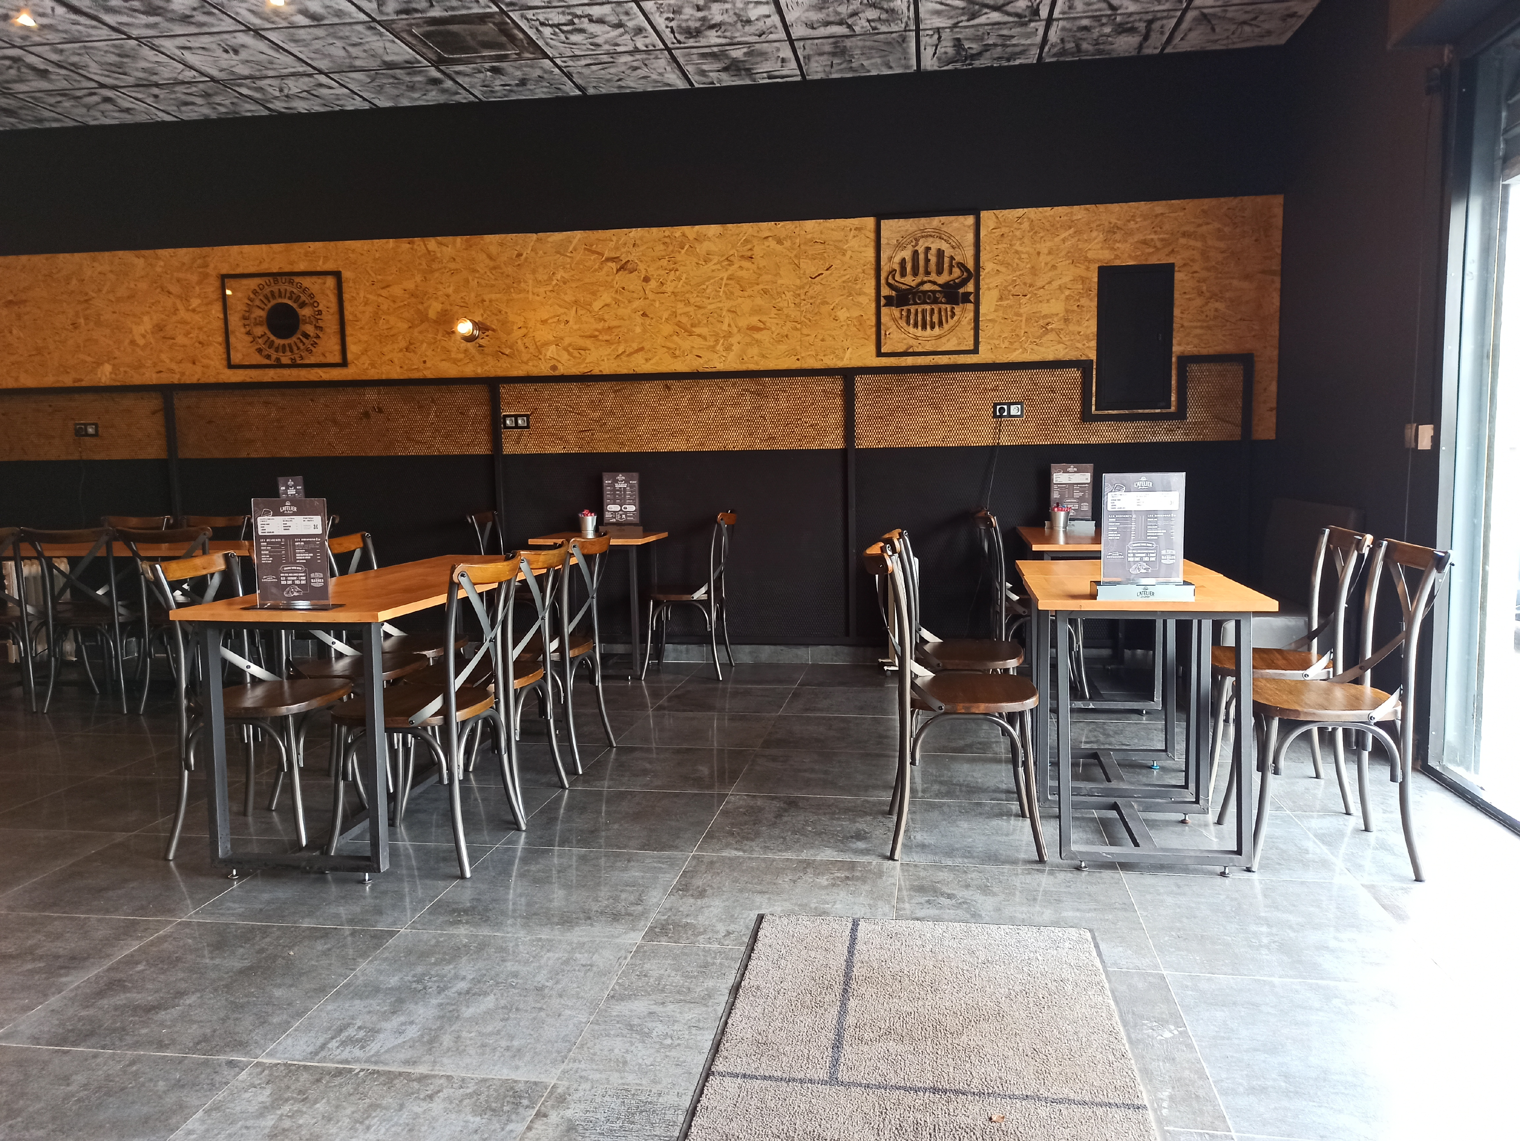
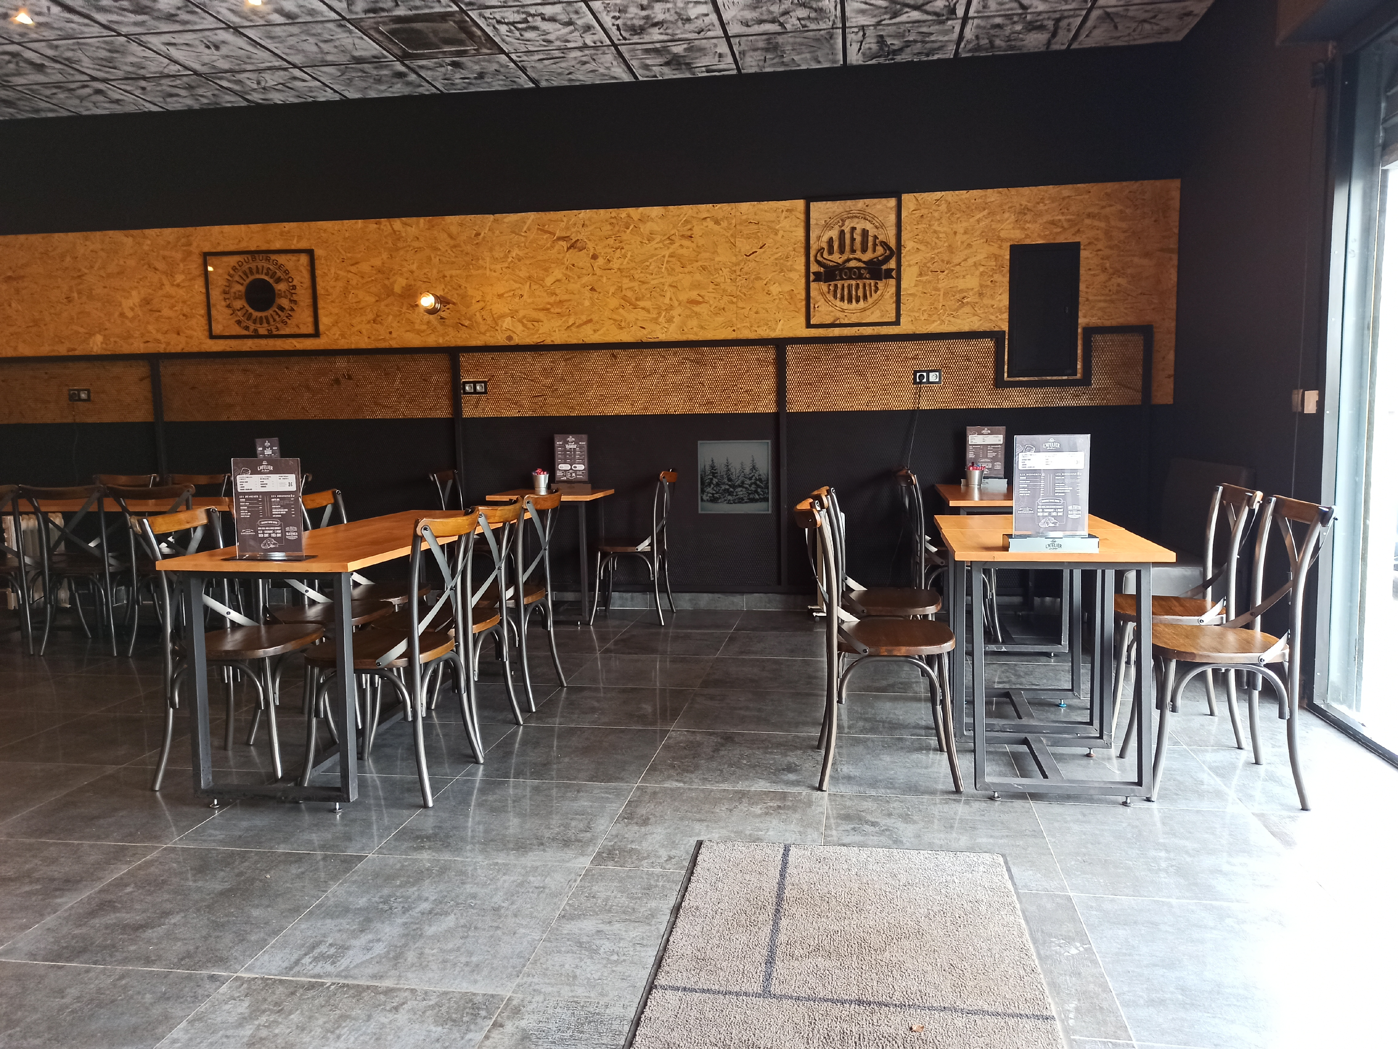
+ wall art [697,440,772,513]
